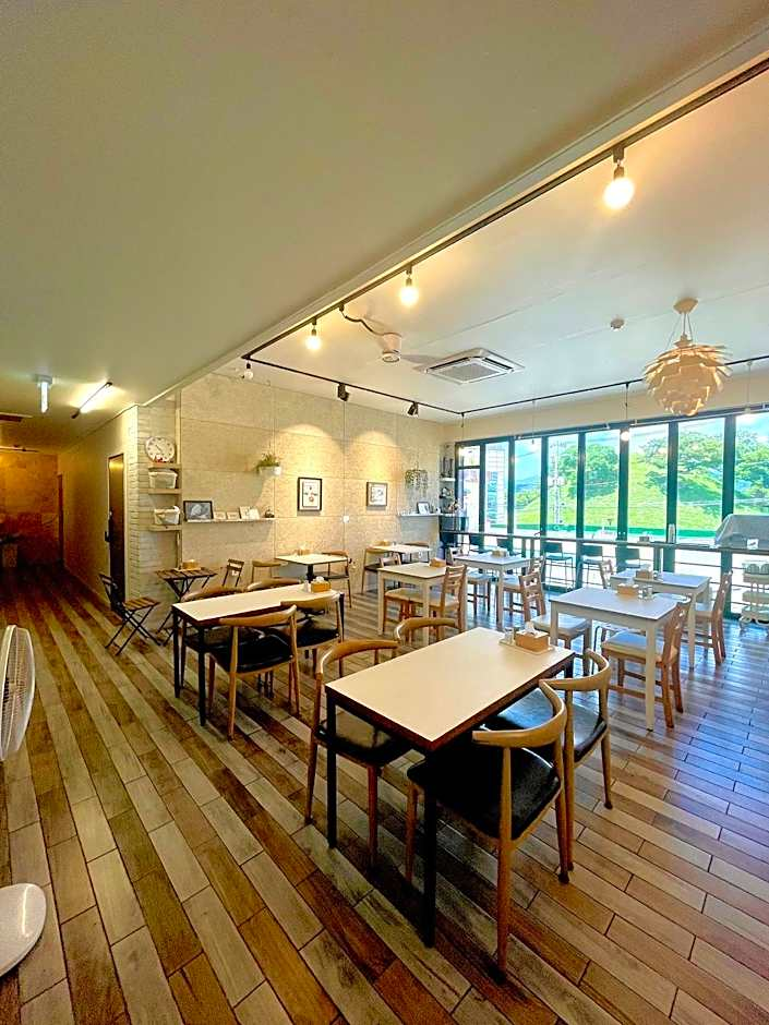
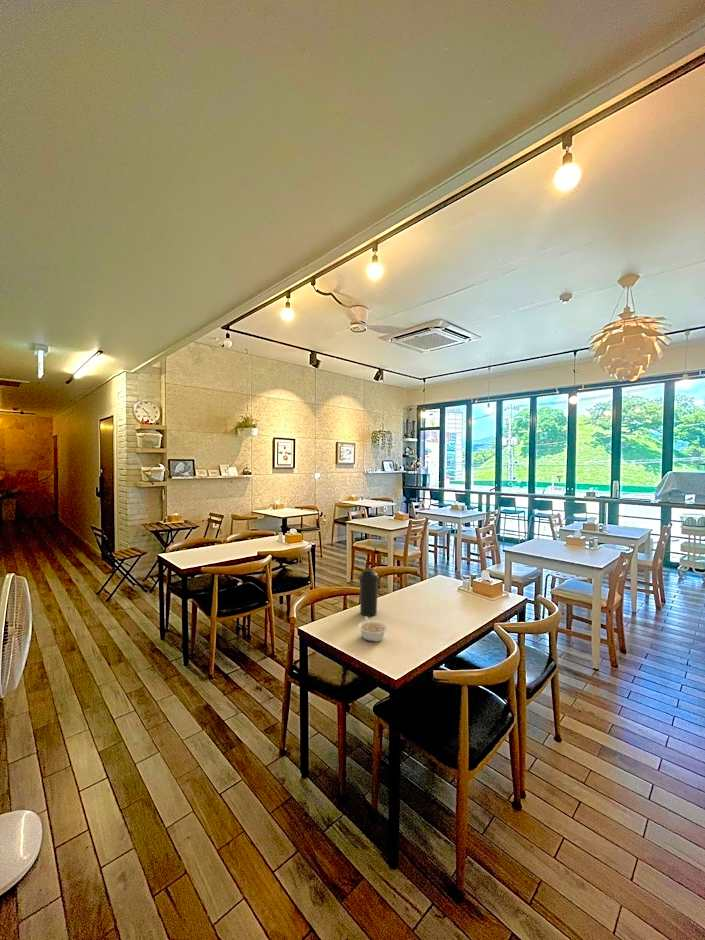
+ water bottle [358,567,380,617]
+ legume [357,616,389,643]
